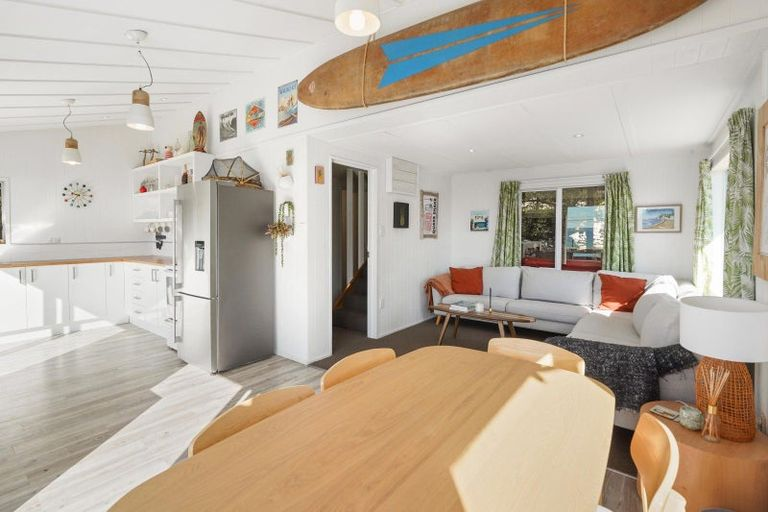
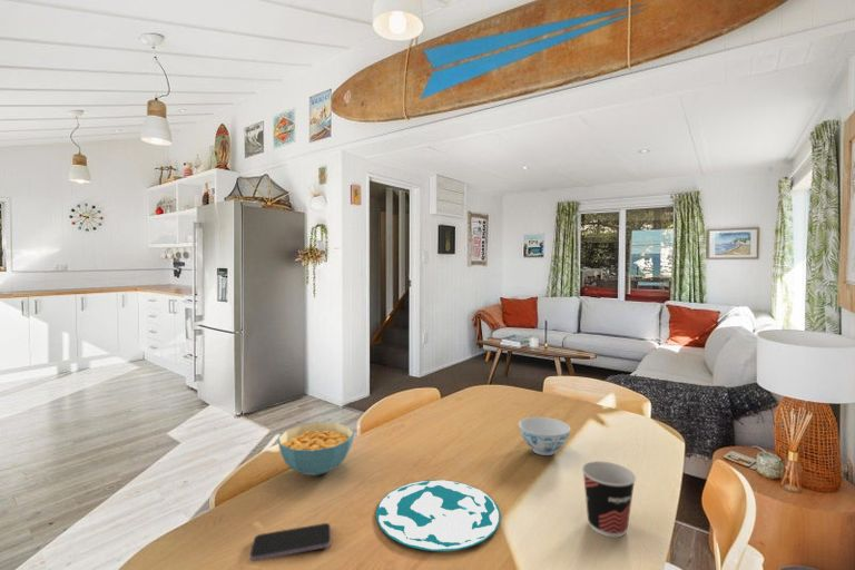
+ smartphone [249,522,332,562]
+ cereal bowl [277,421,355,476]
+ plate [375,479,501,552]
+ cup [581,460,637,538]
+ chinaware [518,416,571,456]
